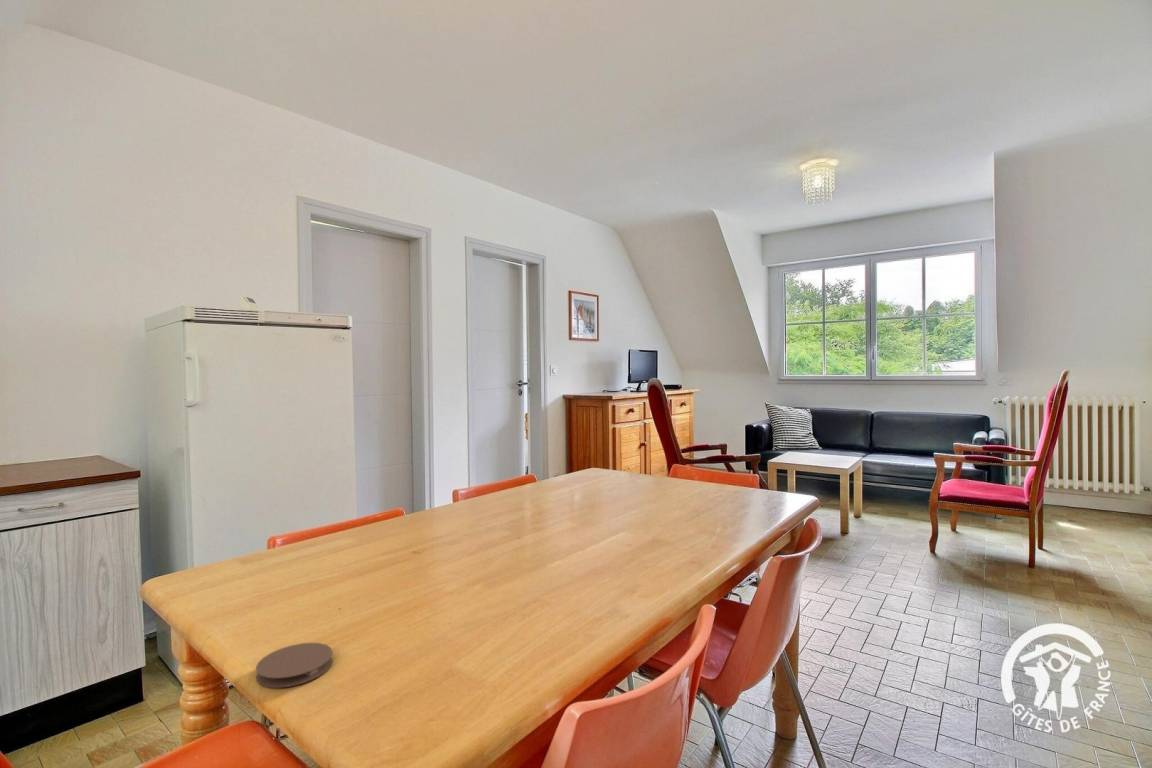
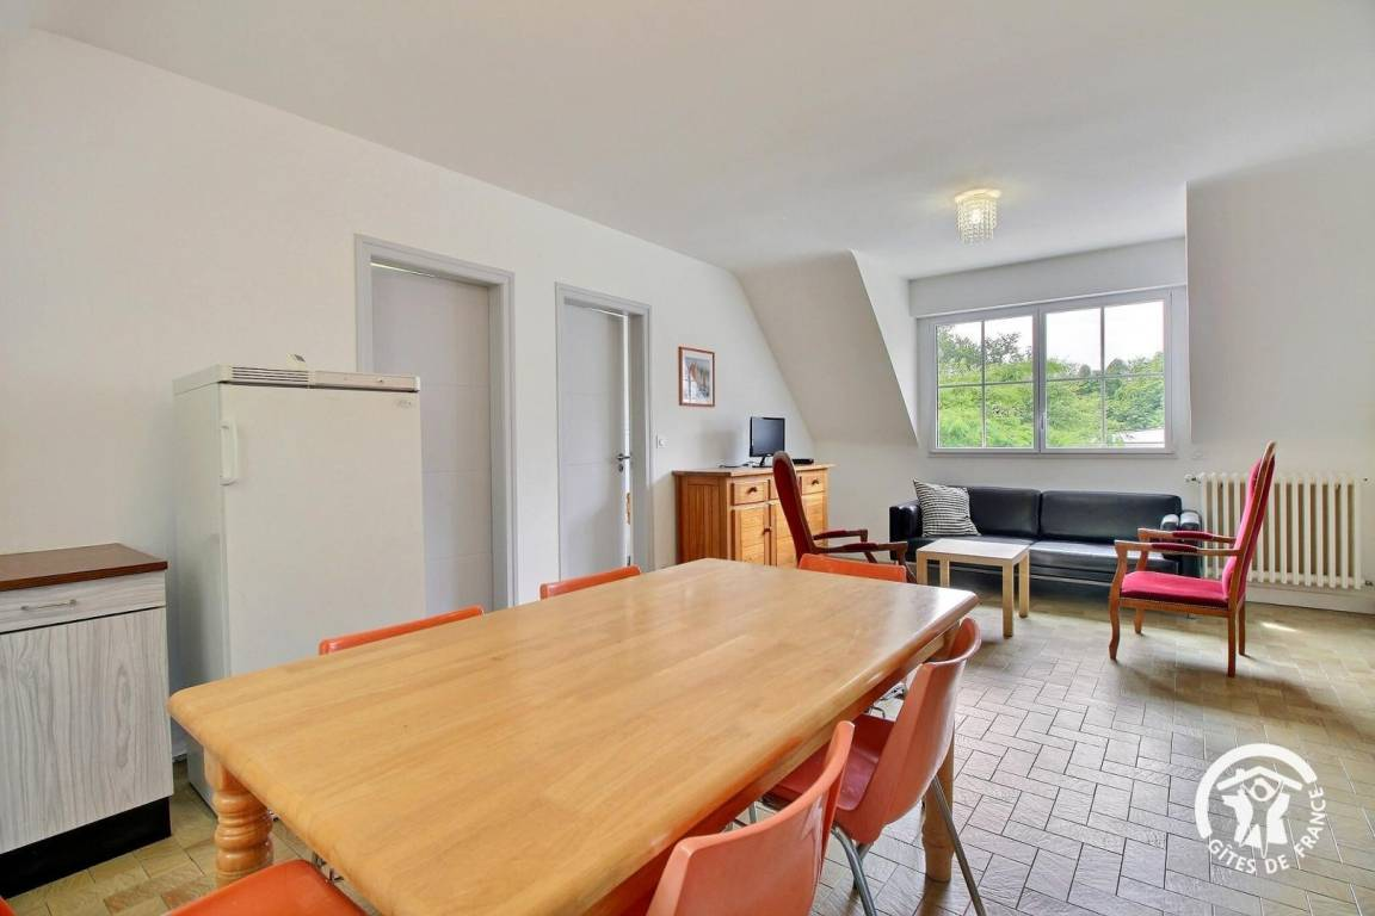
- coaster [255,642,334,689]
